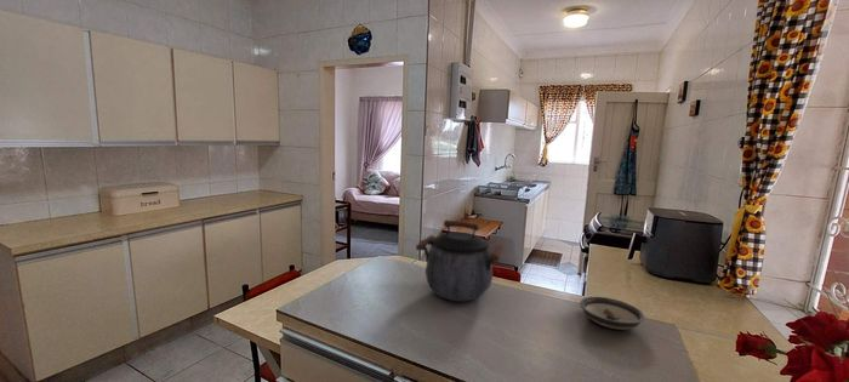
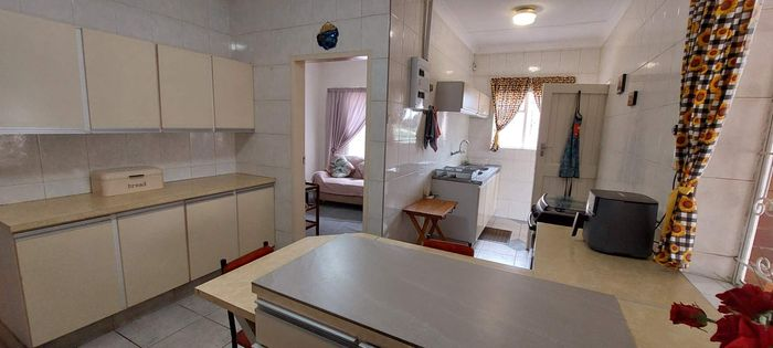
- kettle [415,218,505,302]
- saucer [579,296,645,331]
